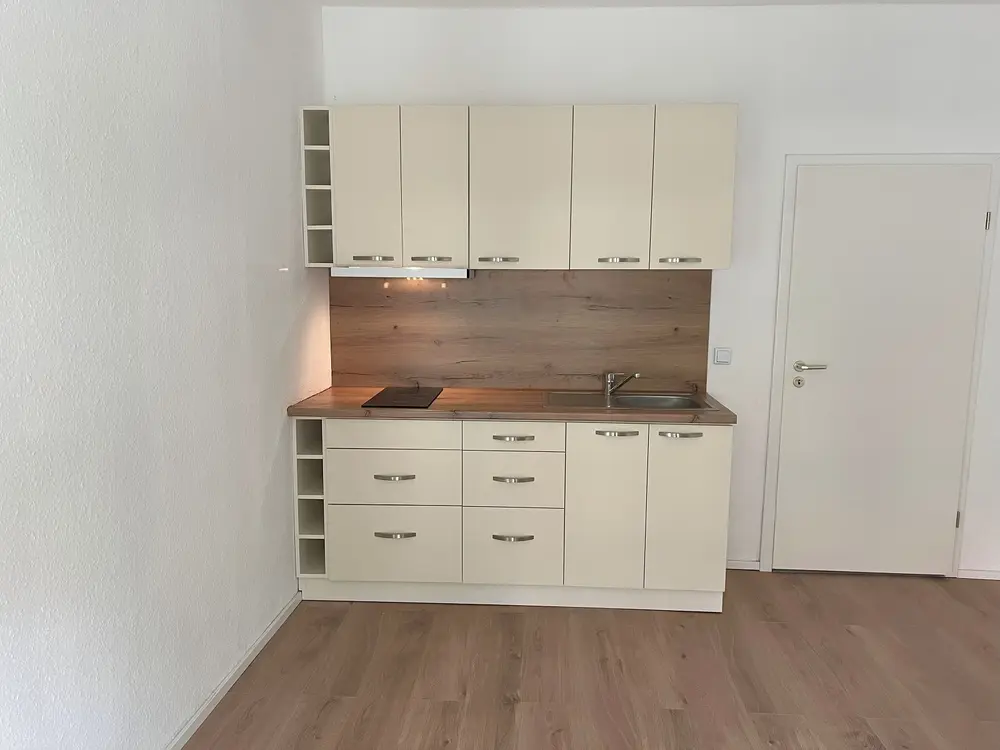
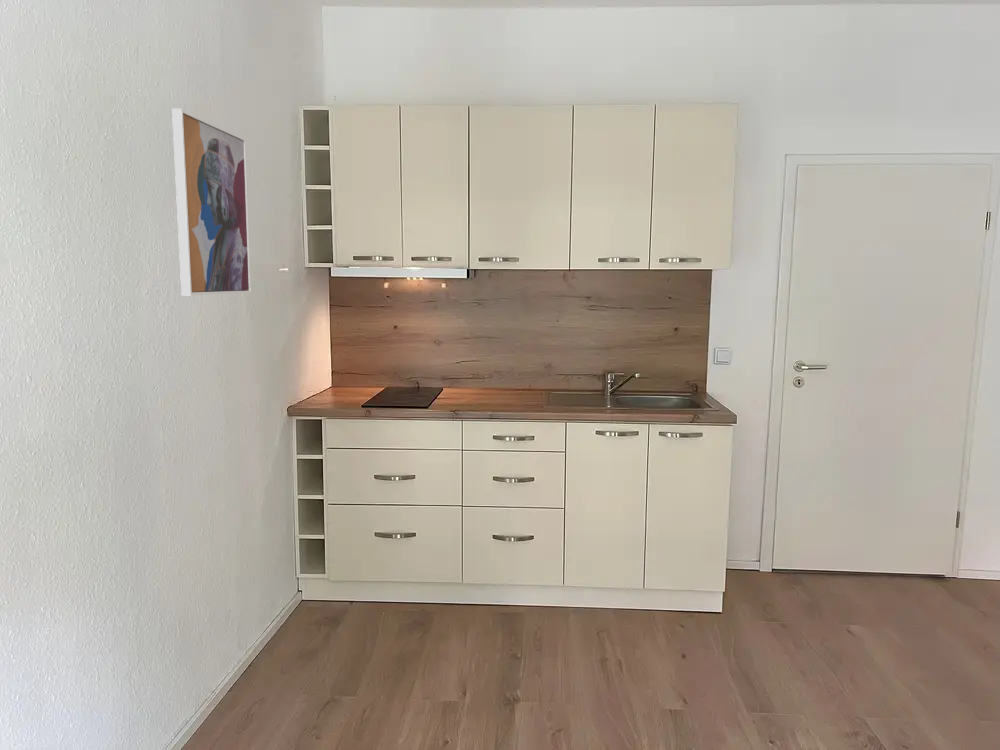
+ wall art [171,108,252,296]
